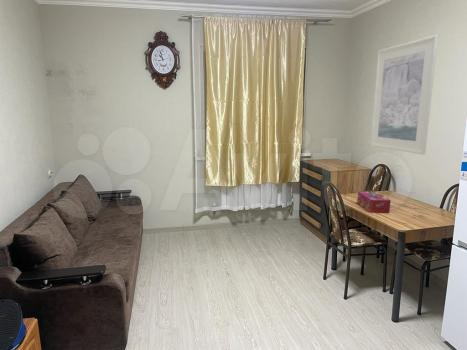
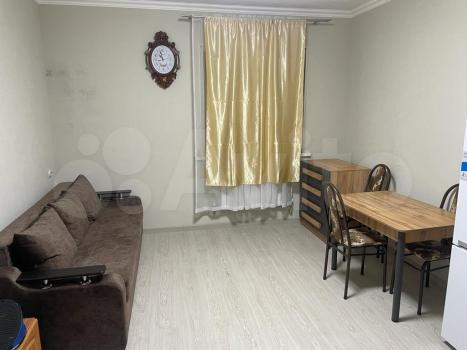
- tissue box [356,190,392,213]
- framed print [370,34,439,155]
